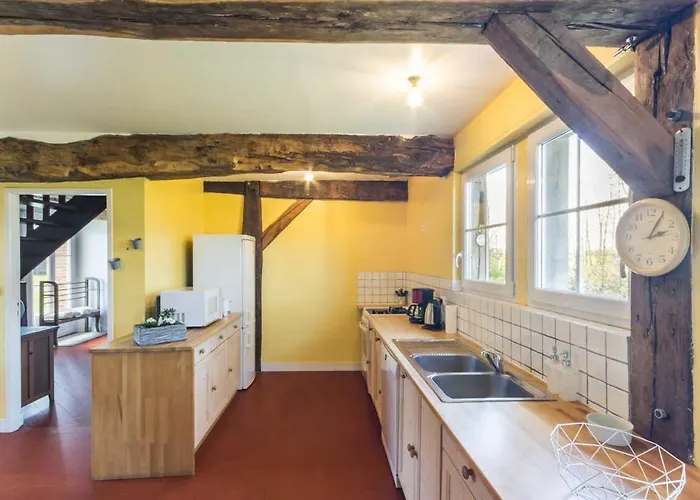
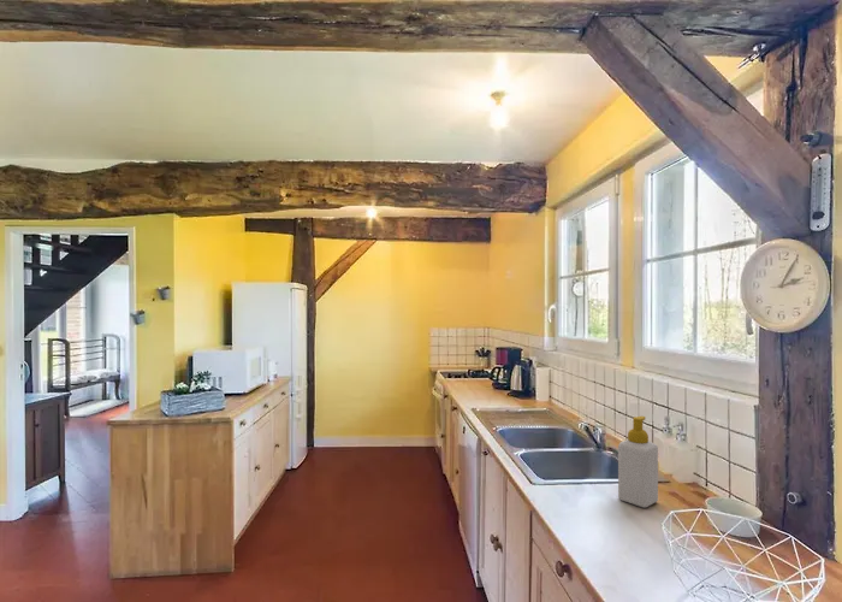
+ soap bottle [617,415,659,508]
